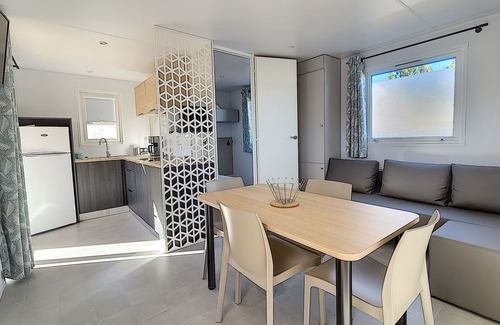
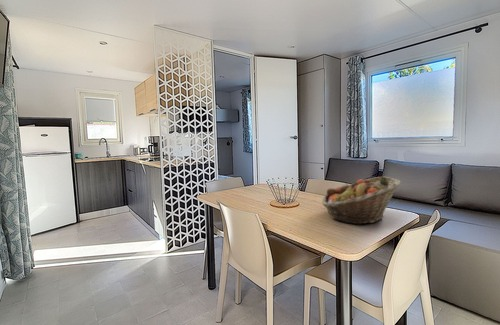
+ fruit basket [321,175,402,226]
